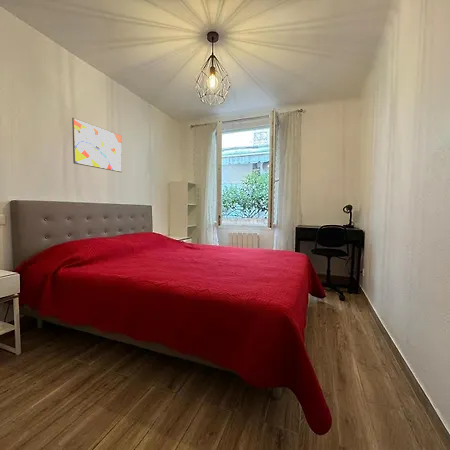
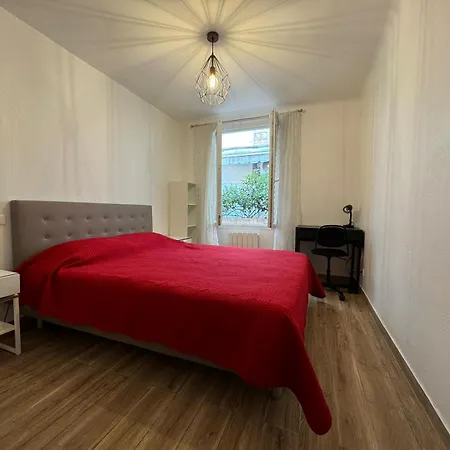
- wall art [71,117,123,173]
